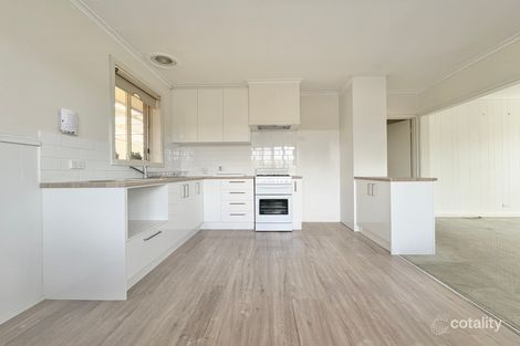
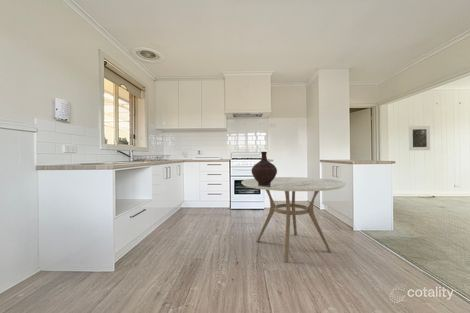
+ ceramic jug [251,151,278,185]
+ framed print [408,125,431,152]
+ dining table [241,176,347,264]
